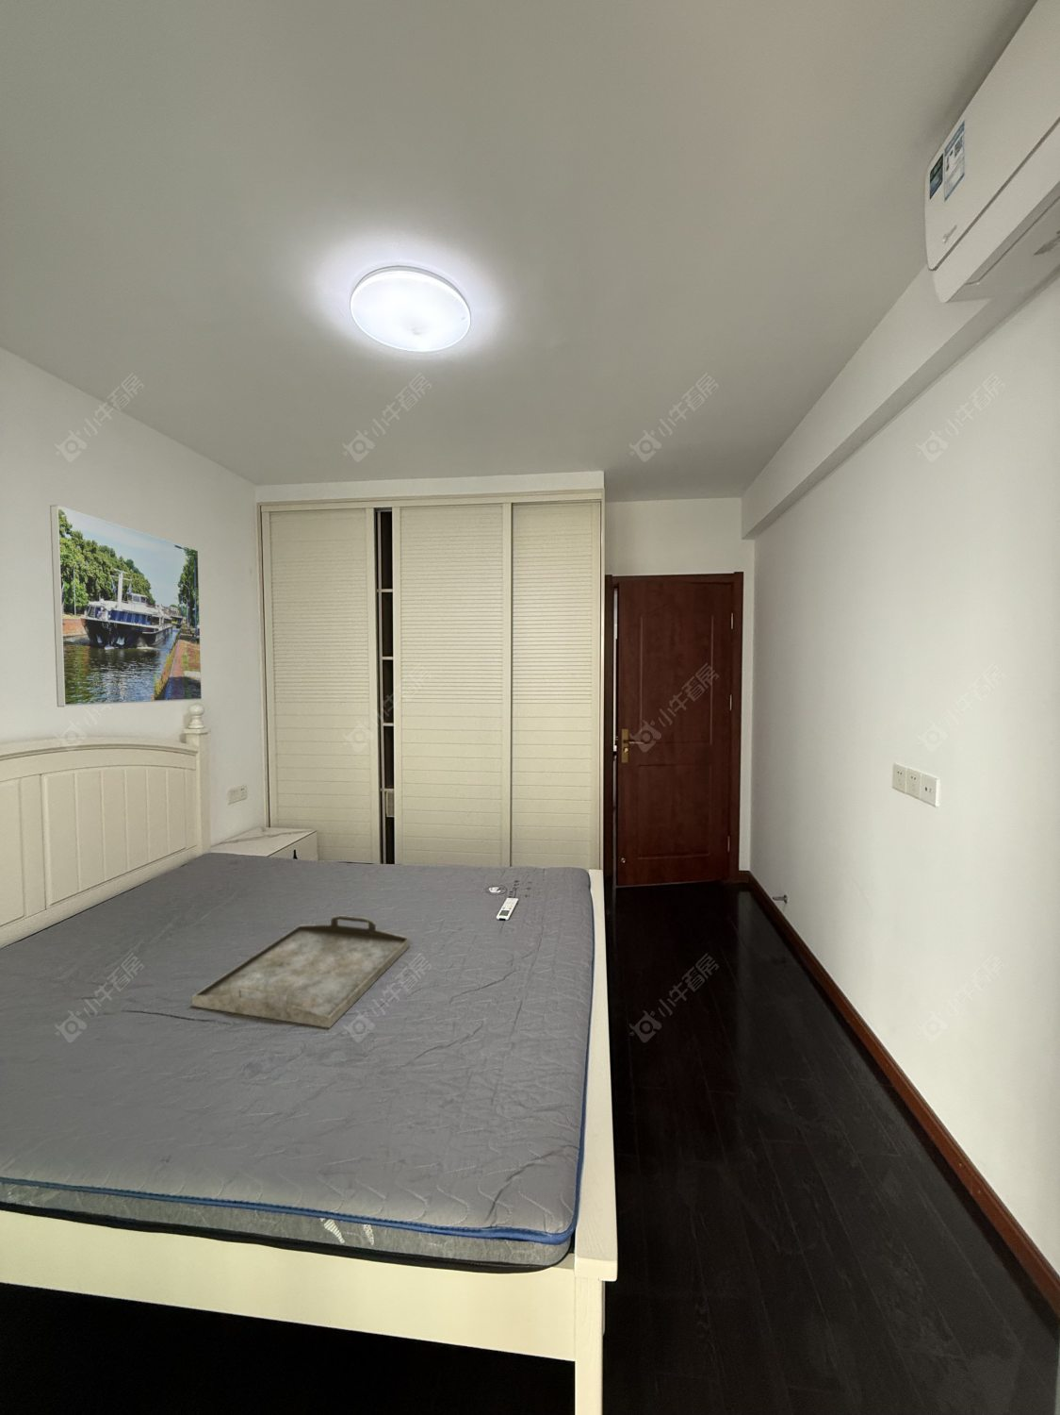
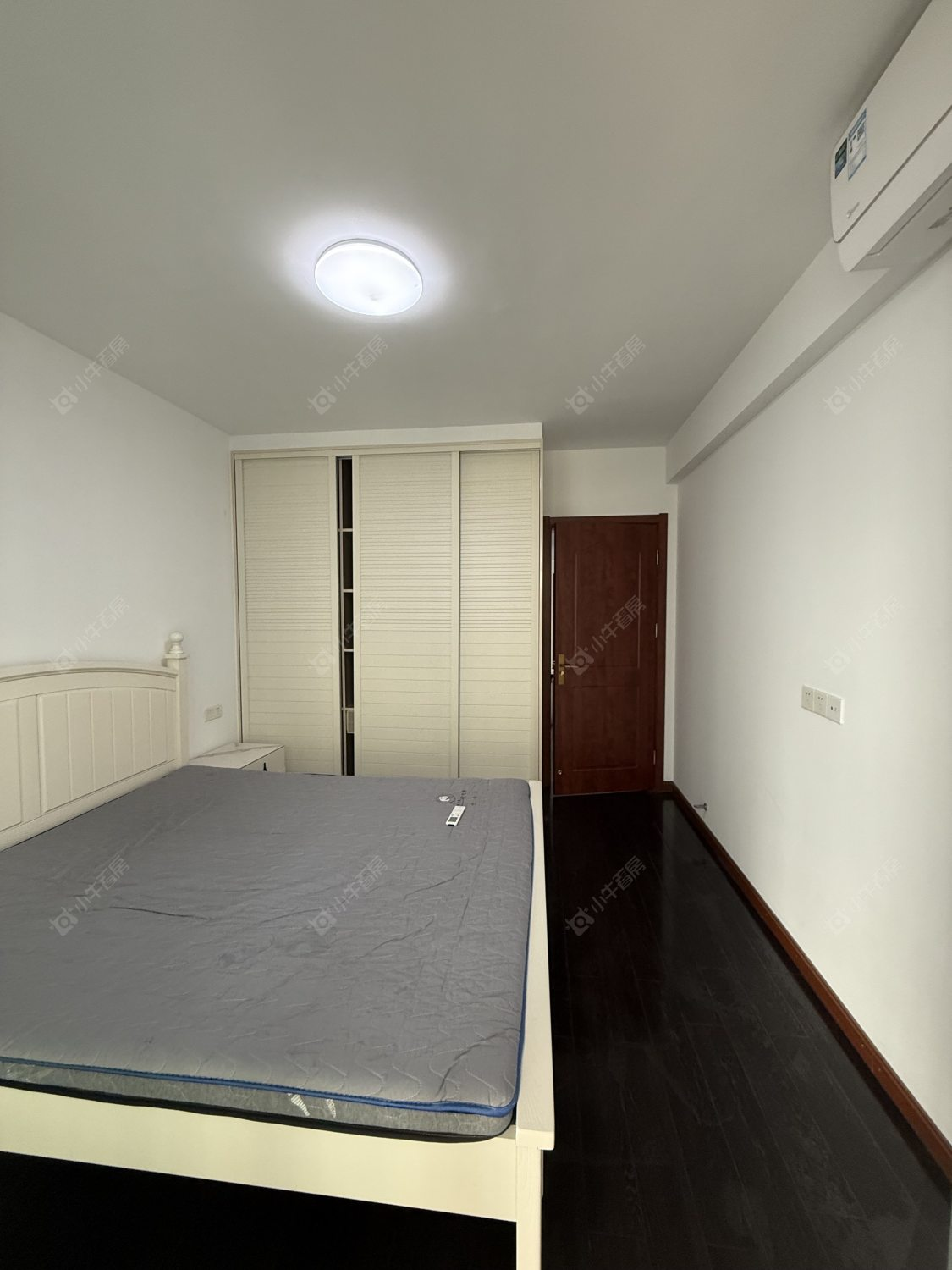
- serving tray [192,915,411,1029]
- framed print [49,504,203,708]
